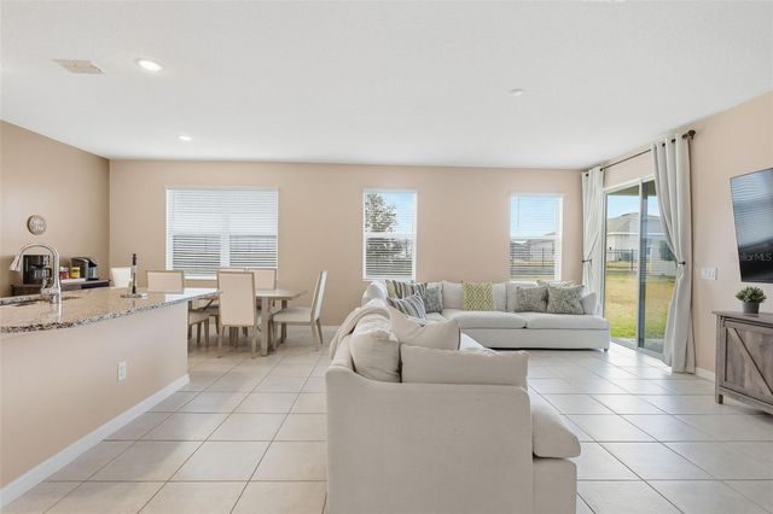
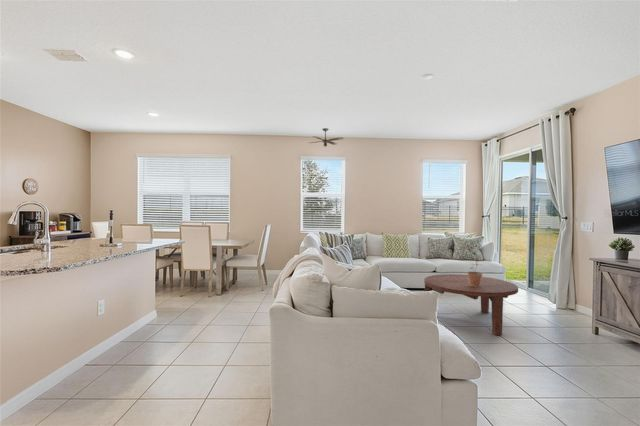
+ ceiling fan [309,127,344,148]
+ coffee table [423,273,519,336]
+ potted plant [460,244,485,287]
